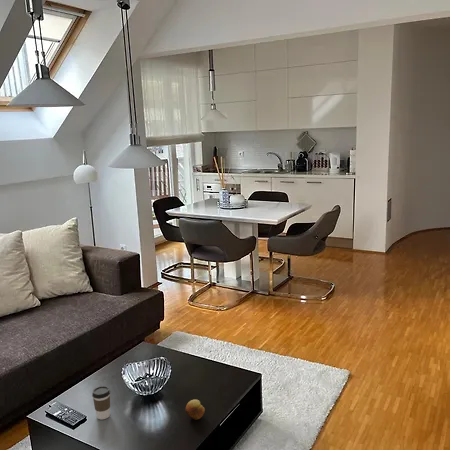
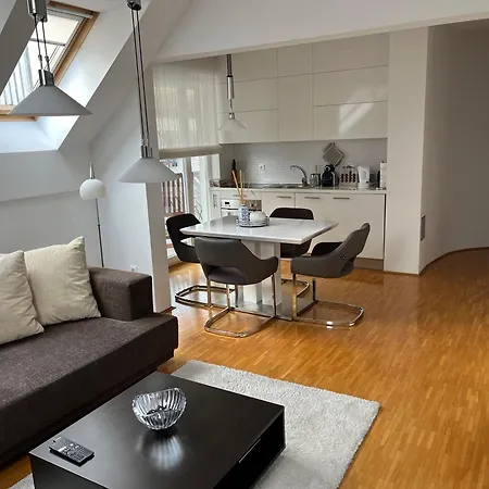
- fruit [185,399,206,421]
- coffee cup [91,385,111,421]
